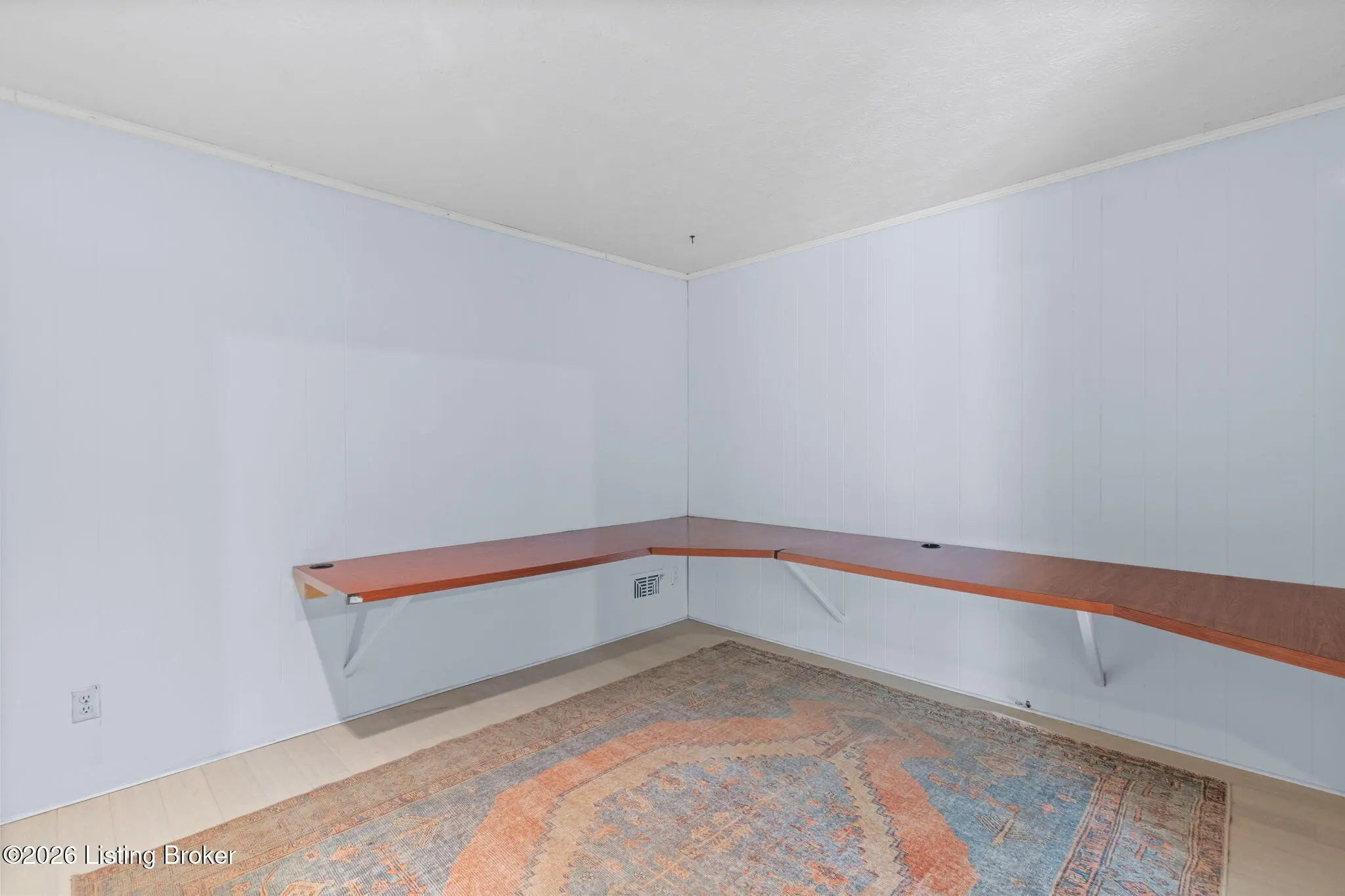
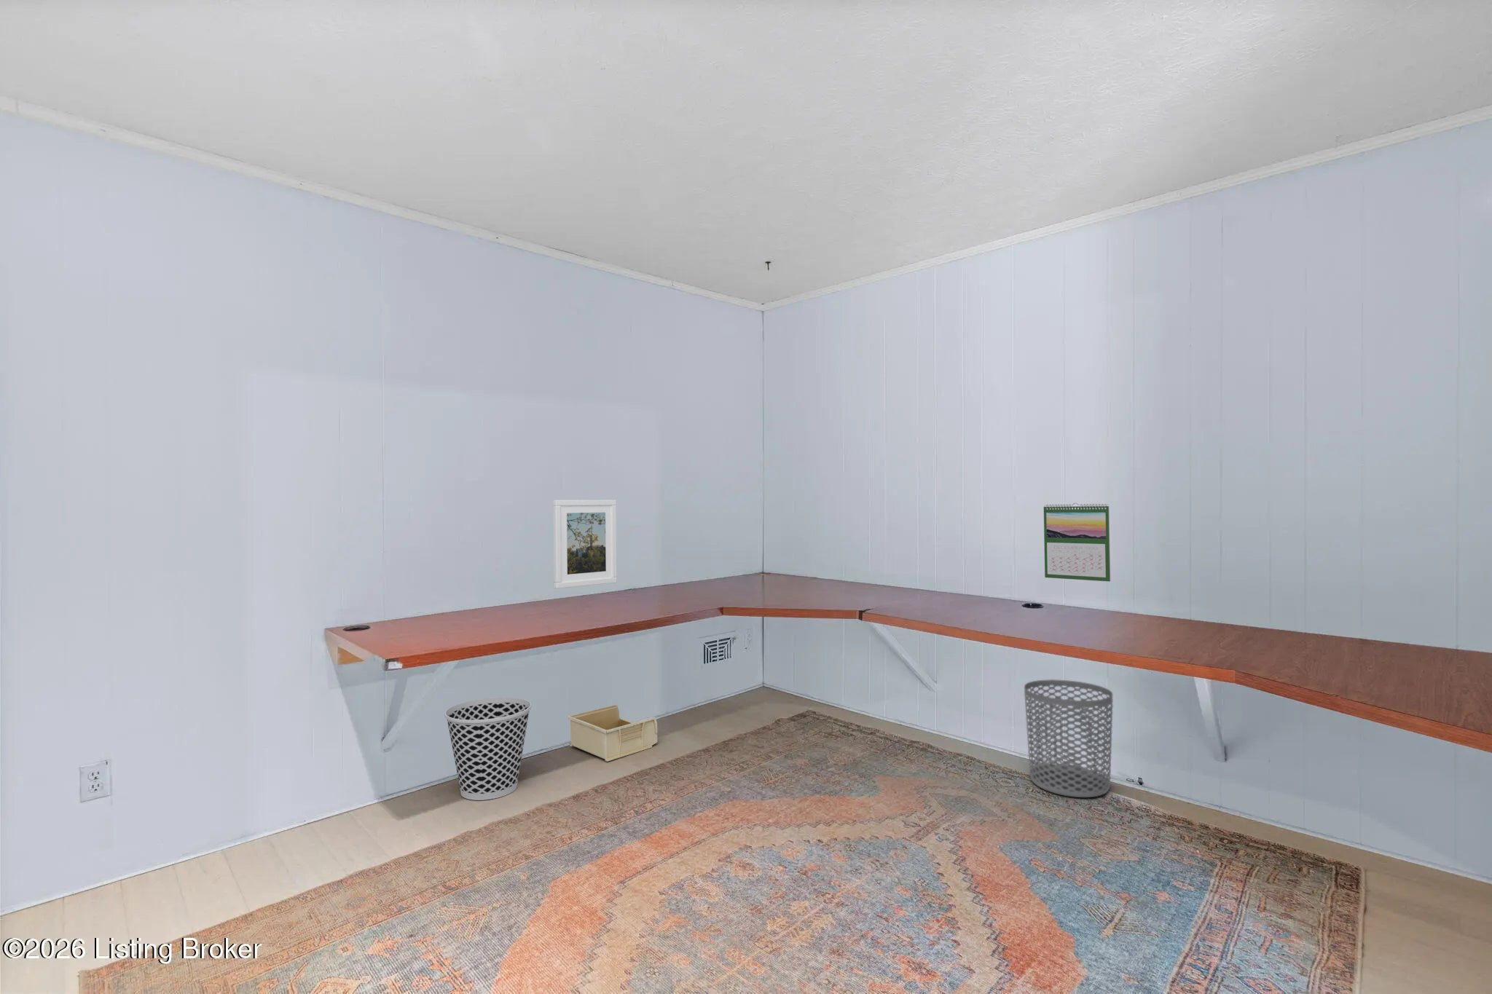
+ waste bin [1024,679,1114,798]
+ wastebasket [444,697,531,801]
+ calendar [1043,503,1112,581]
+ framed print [552,499,618,589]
+ storage bin [567,704,658,762]
